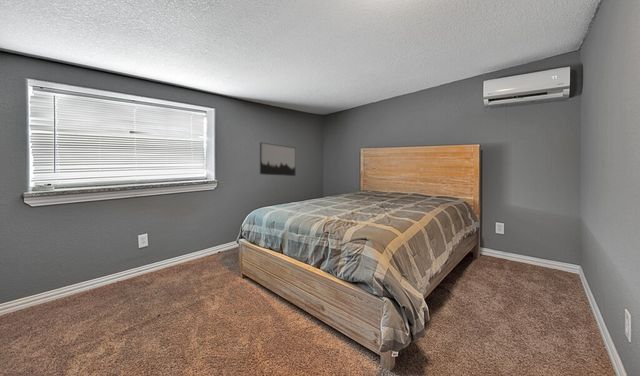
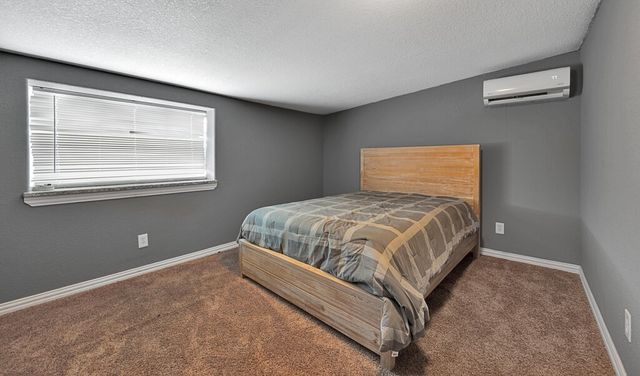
- wall art [259,141,297,177]
